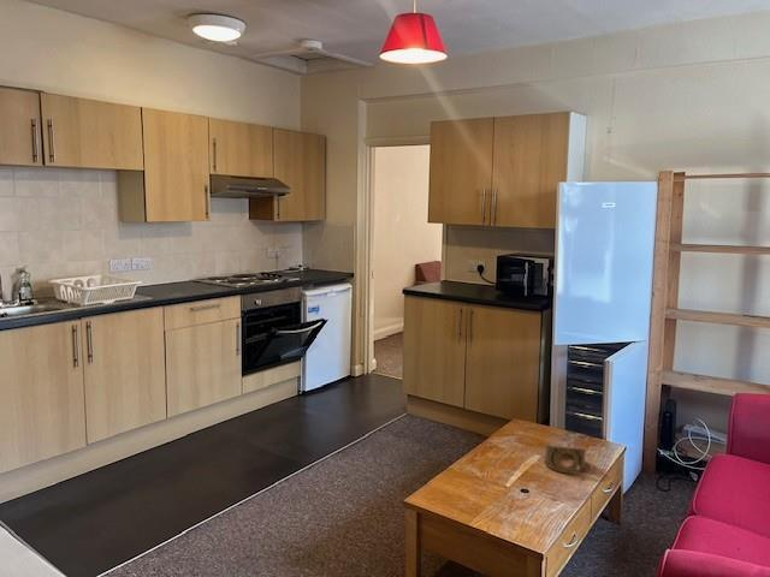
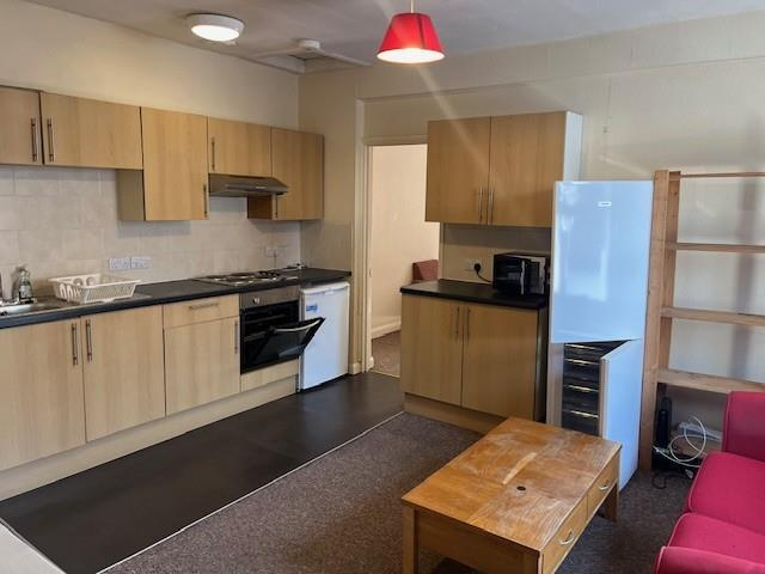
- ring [544,445,587,475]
